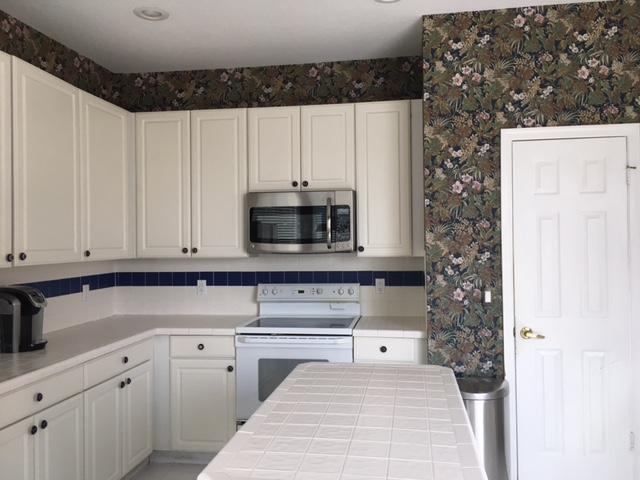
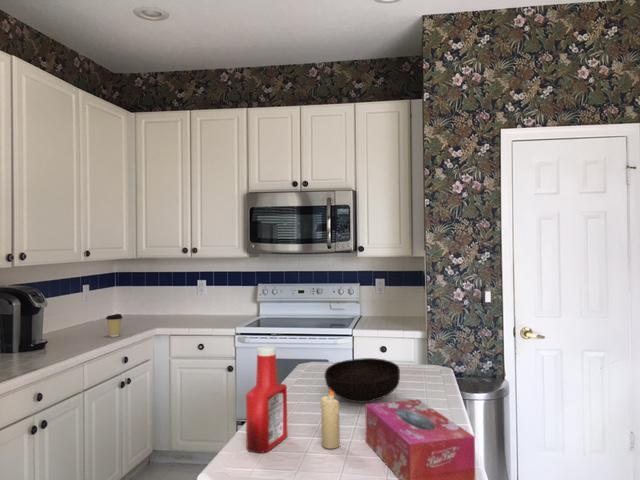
+ bowl [324,357,401,404]
+ tissue box [364,398,476,480]
+ coffee cup [105,313,124,338]
+ soap bottle [245,345,288,454]
+ candle [319,388,341,450]
